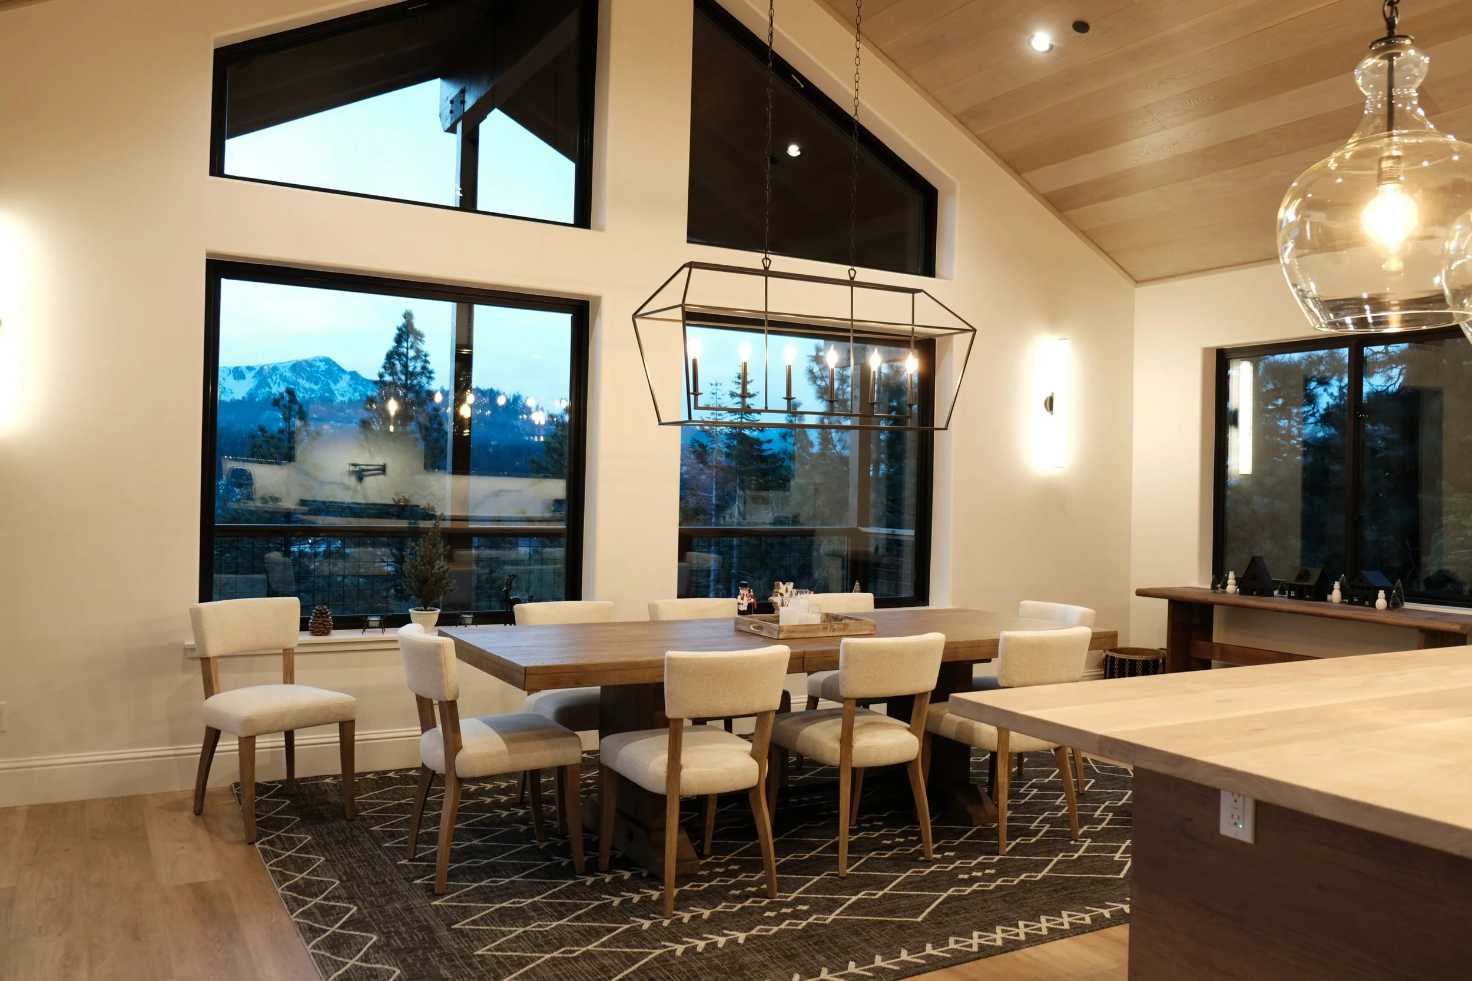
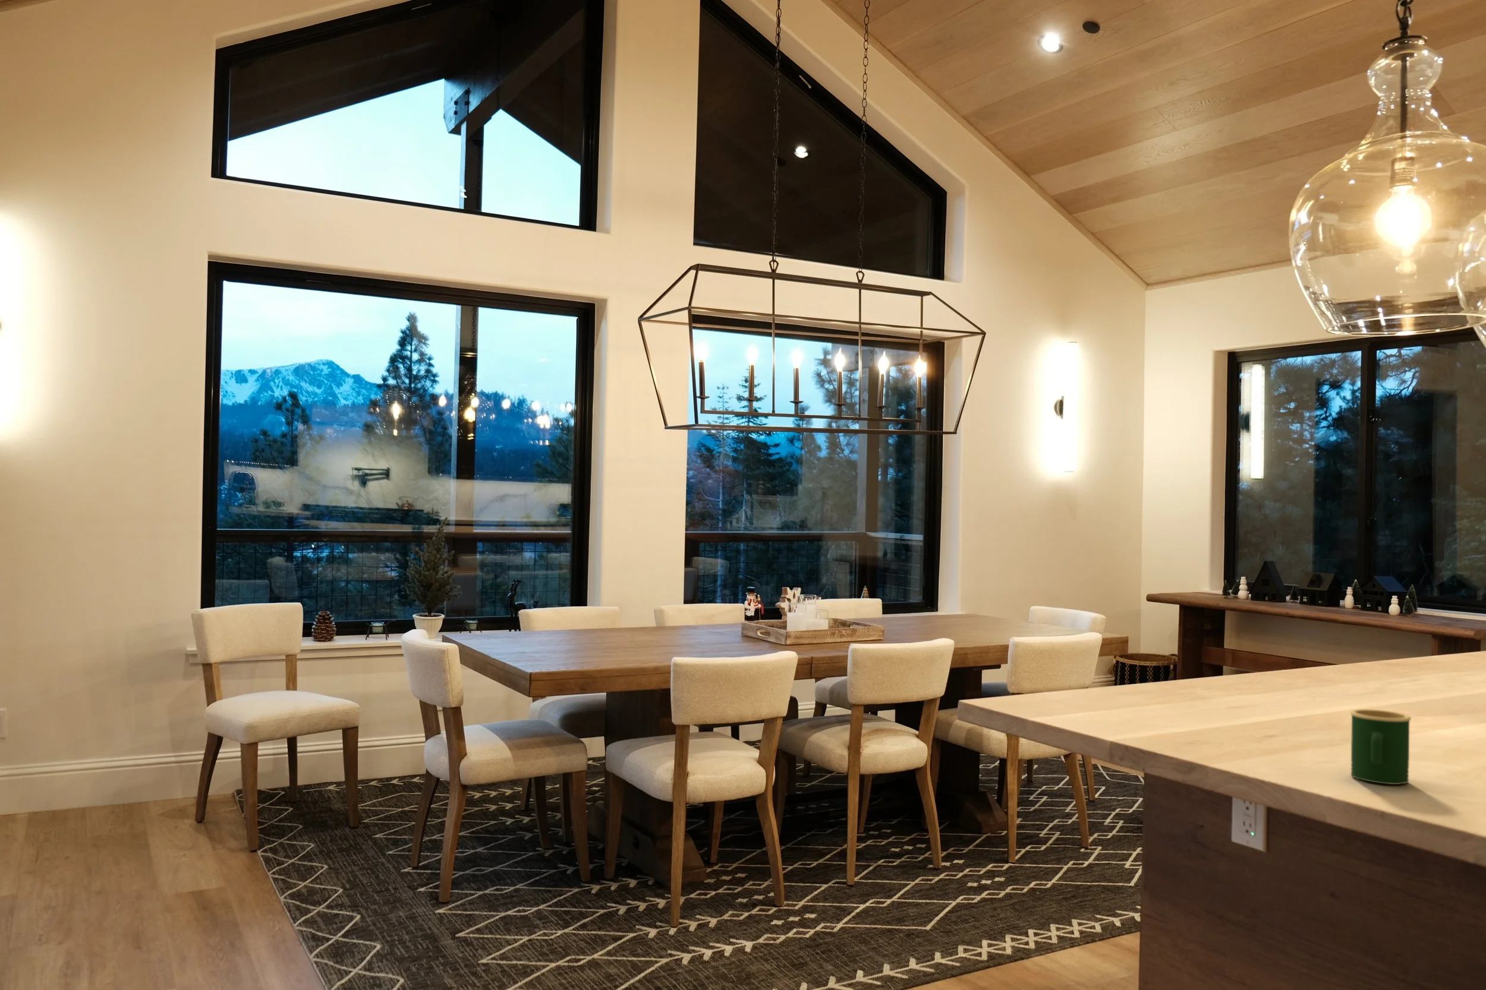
+ mug [1349,708,1412,786]
